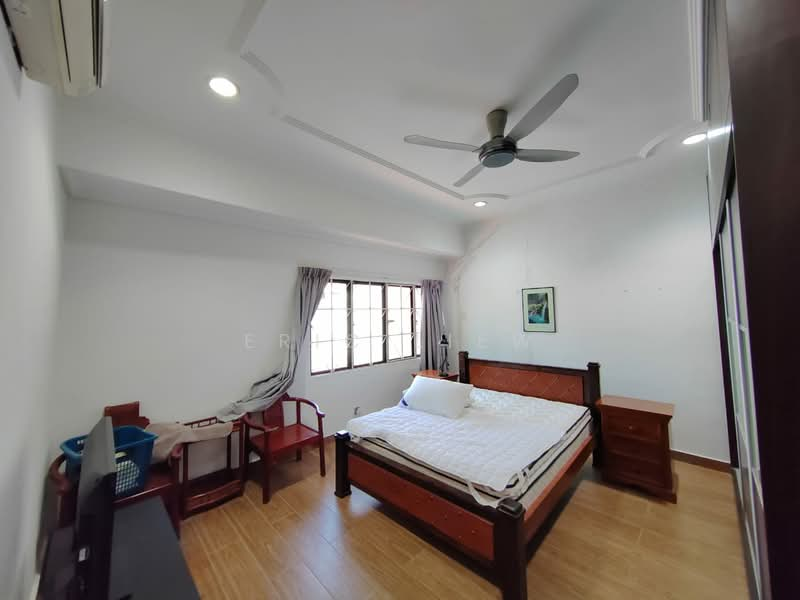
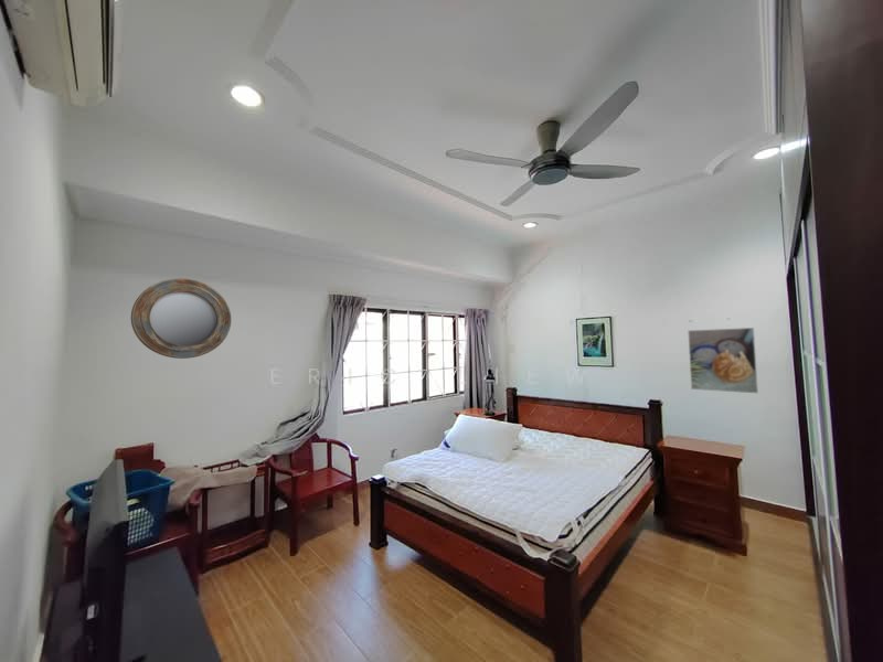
+ home mirror [130,278,232,360]
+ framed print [687,327,759,395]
